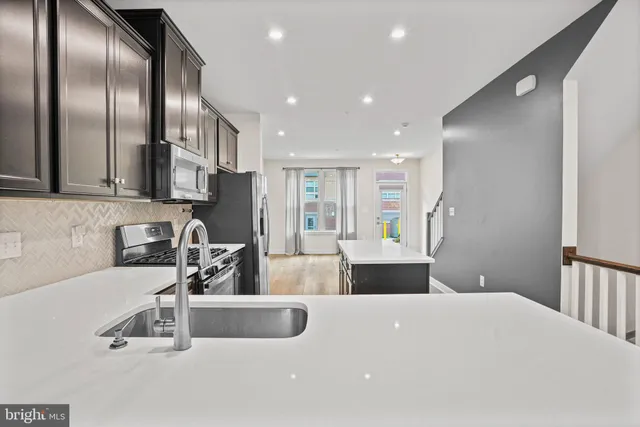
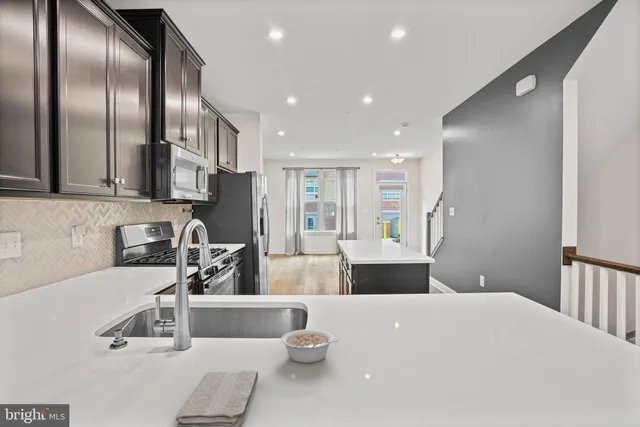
+ washcloth [175,370,259,427]
+ legume [280,329,341,364]
